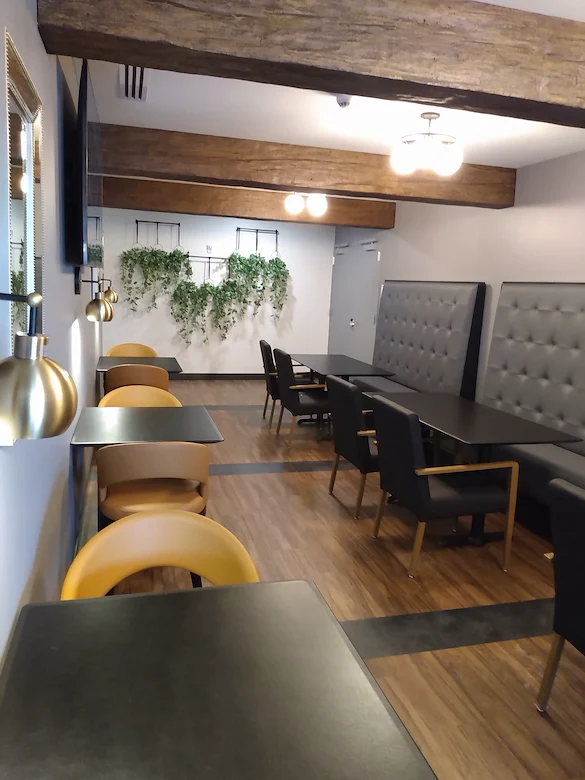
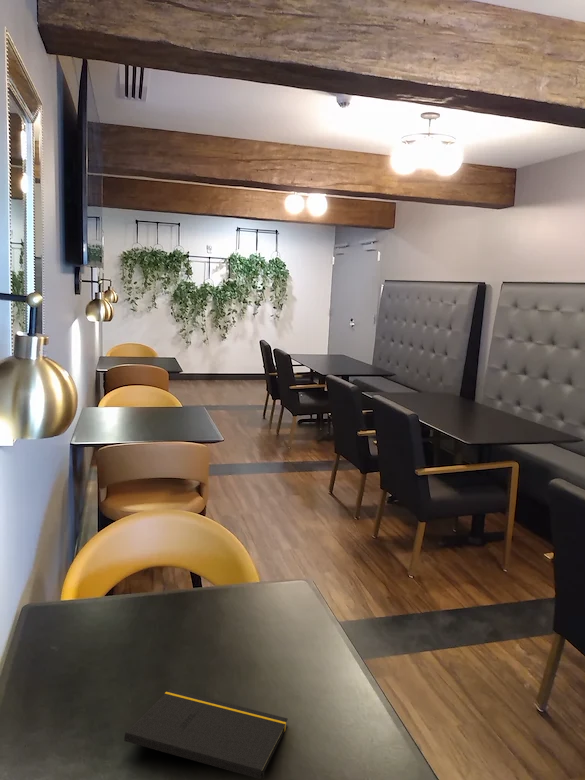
+ notepad [123,688,289,780]
